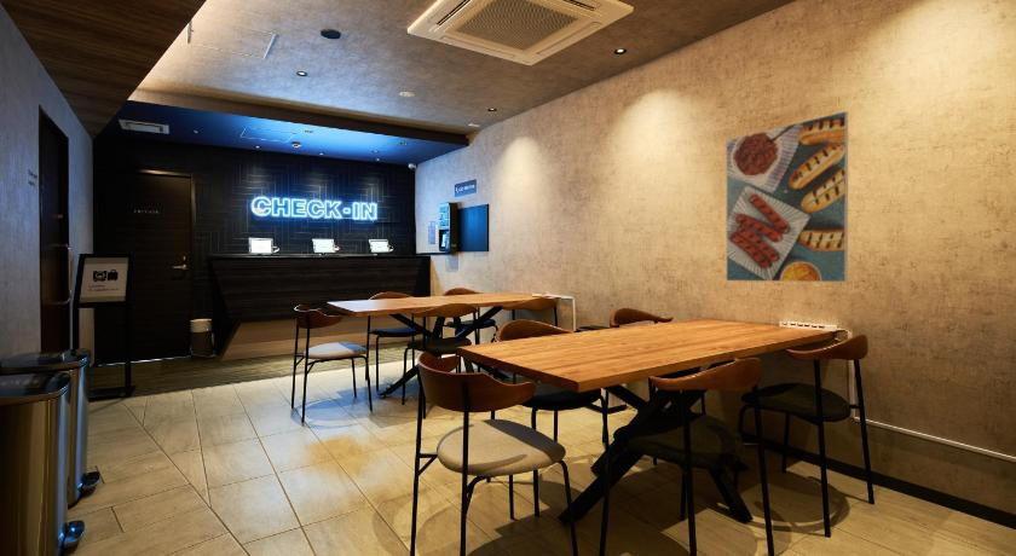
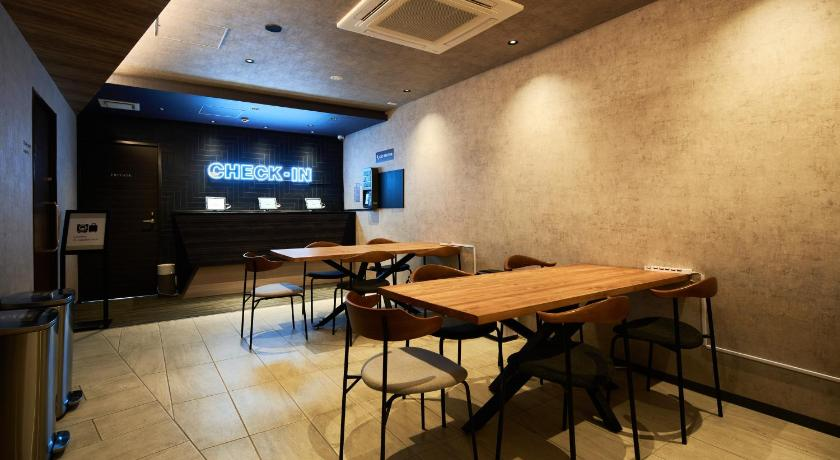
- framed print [726,110,849,283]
